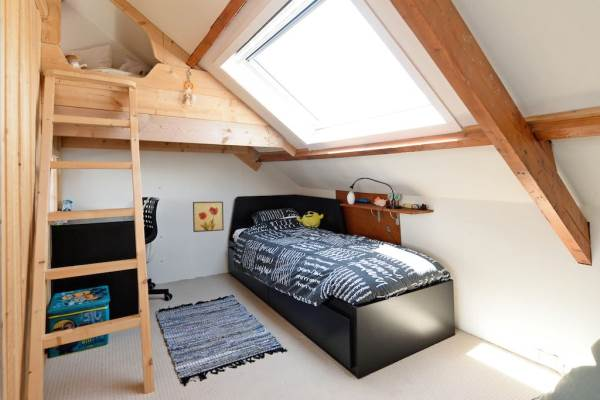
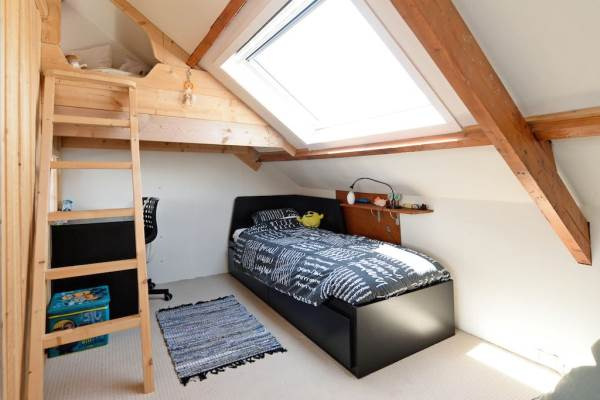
- wall art [192,201,225,233]
